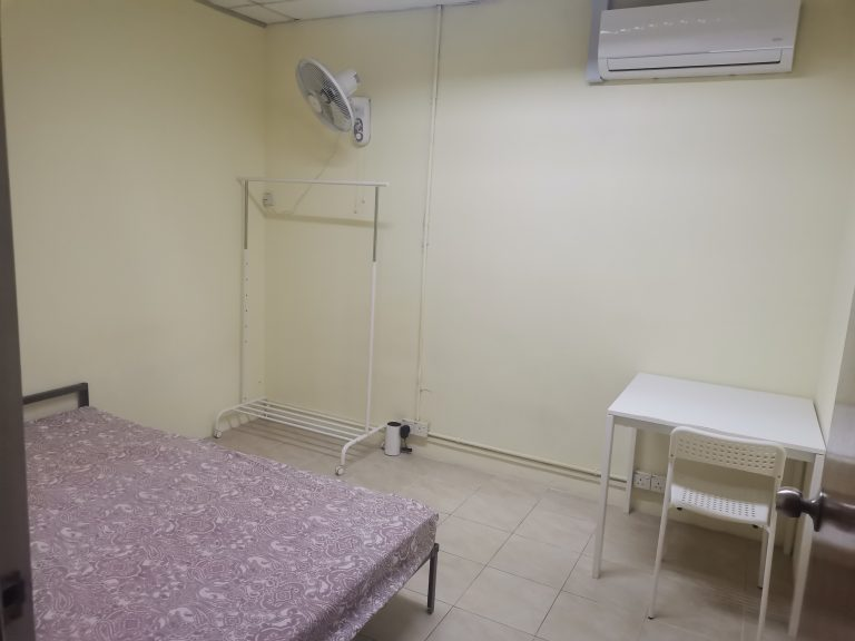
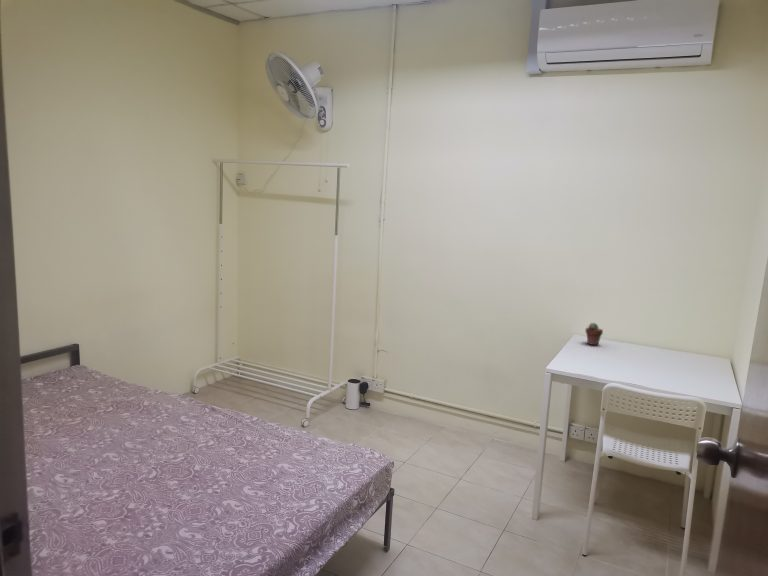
+ potted succulent [585,322,604,346]
